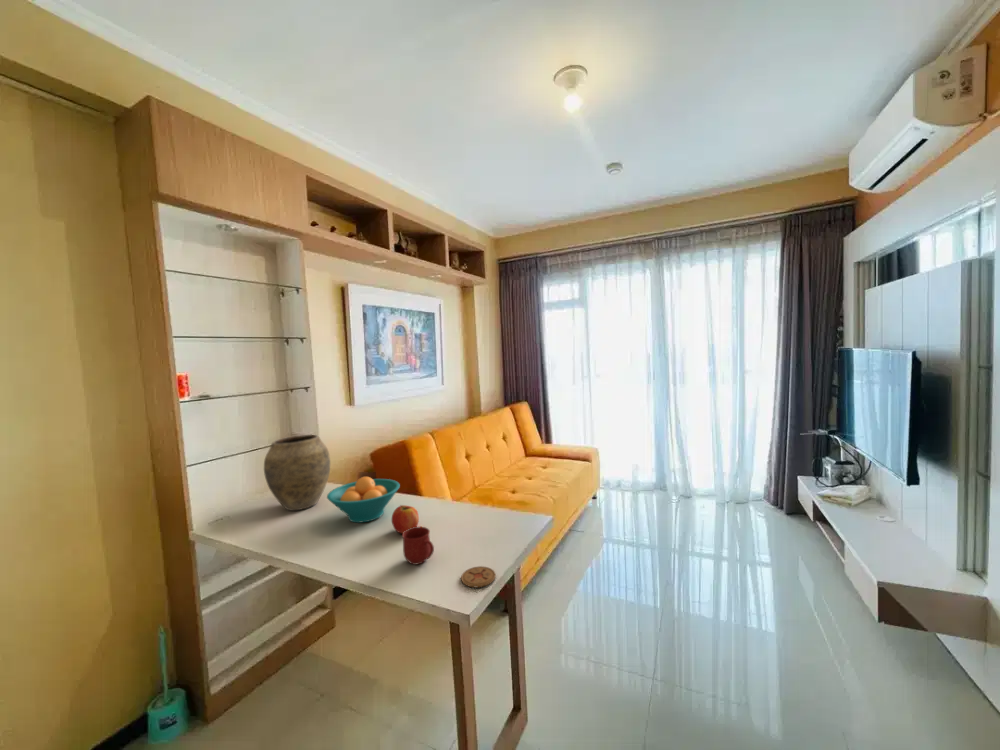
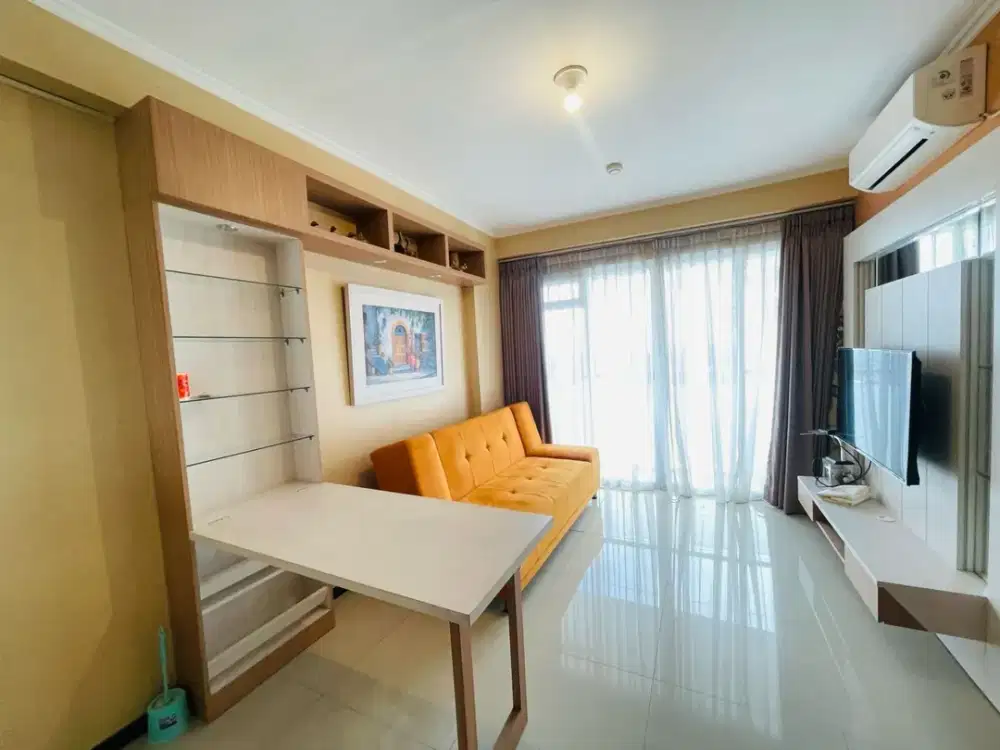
- fruit [391,504,420,534]
- mug [401,526,435,566]
- fruit bowl [326,476,401,524]
- coaster [460,565,497,588]
- vase [263,434,331,512]
